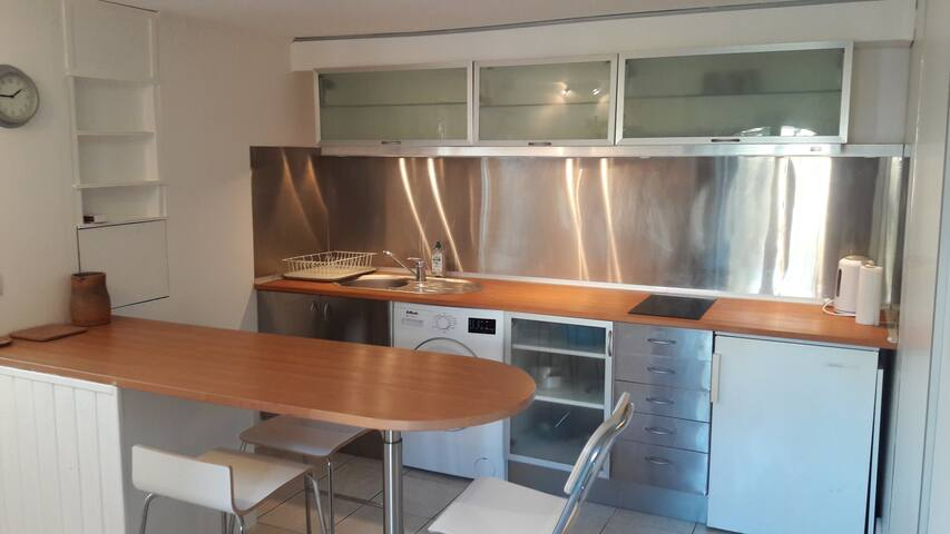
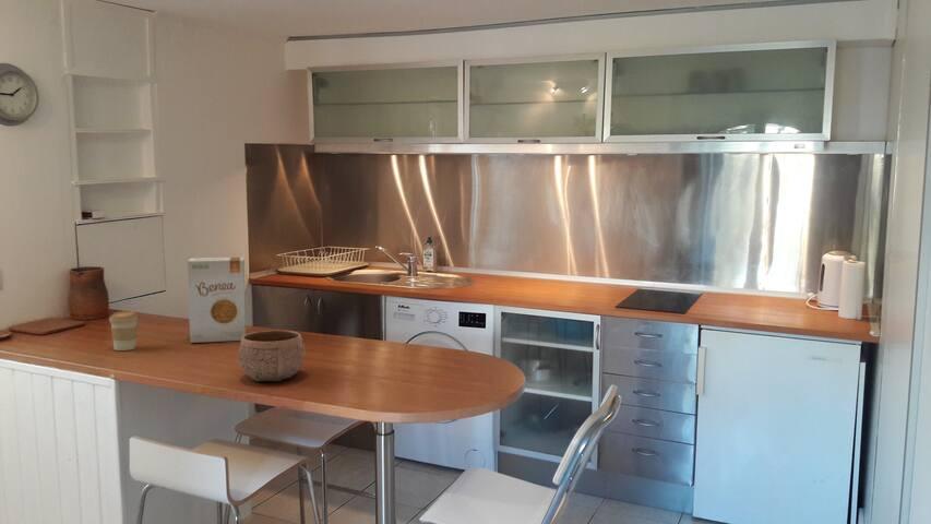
+ food box [187,257,247,344]
+ coffee cup [108,310,139,352]
+ bowl [238,330,306,382]
